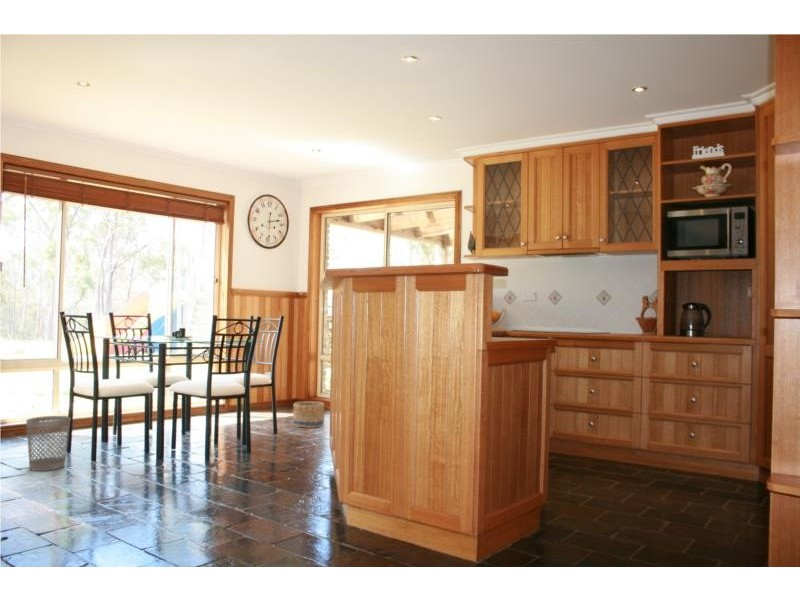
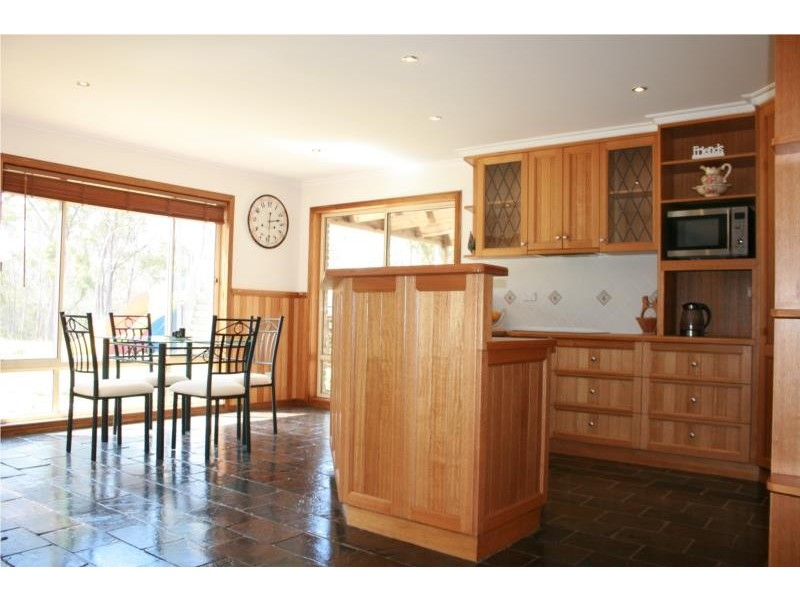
- basket [292,400,326,429]
- wastebasket [25,415,71,472]
